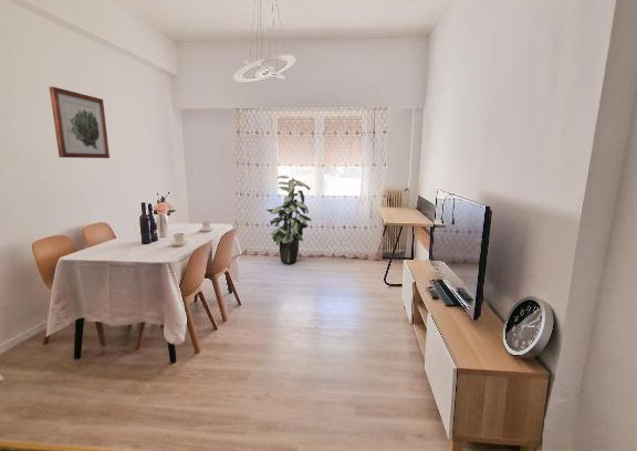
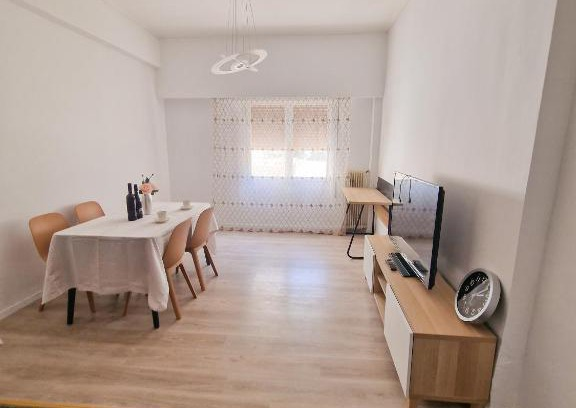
- wall art [49,86,111,159]
- indoor plant [265,175,312,265]
